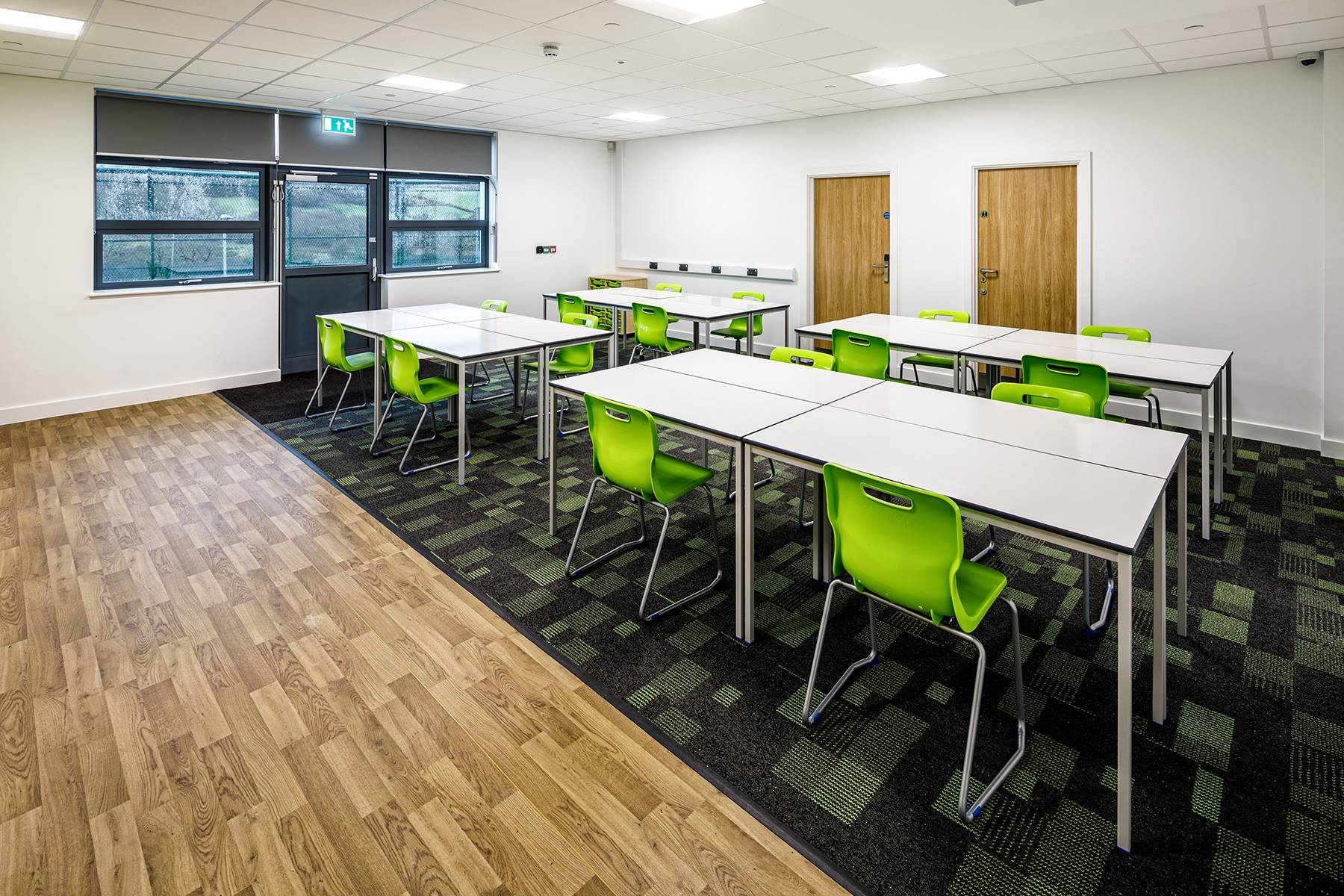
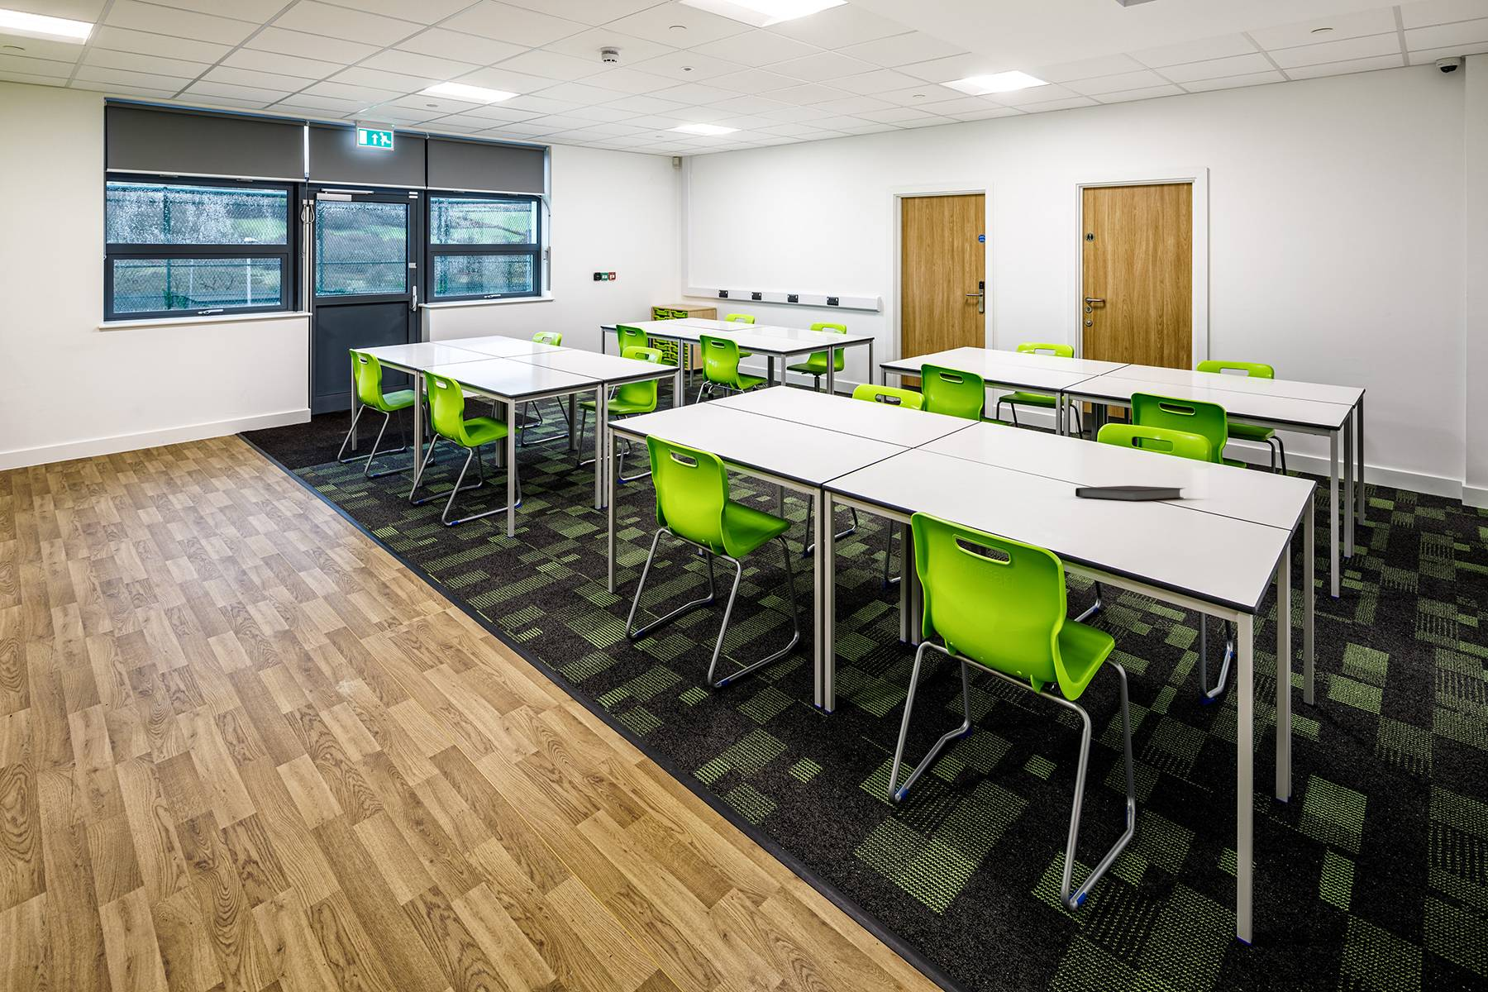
+ notebook [1075,485,1185,502]
